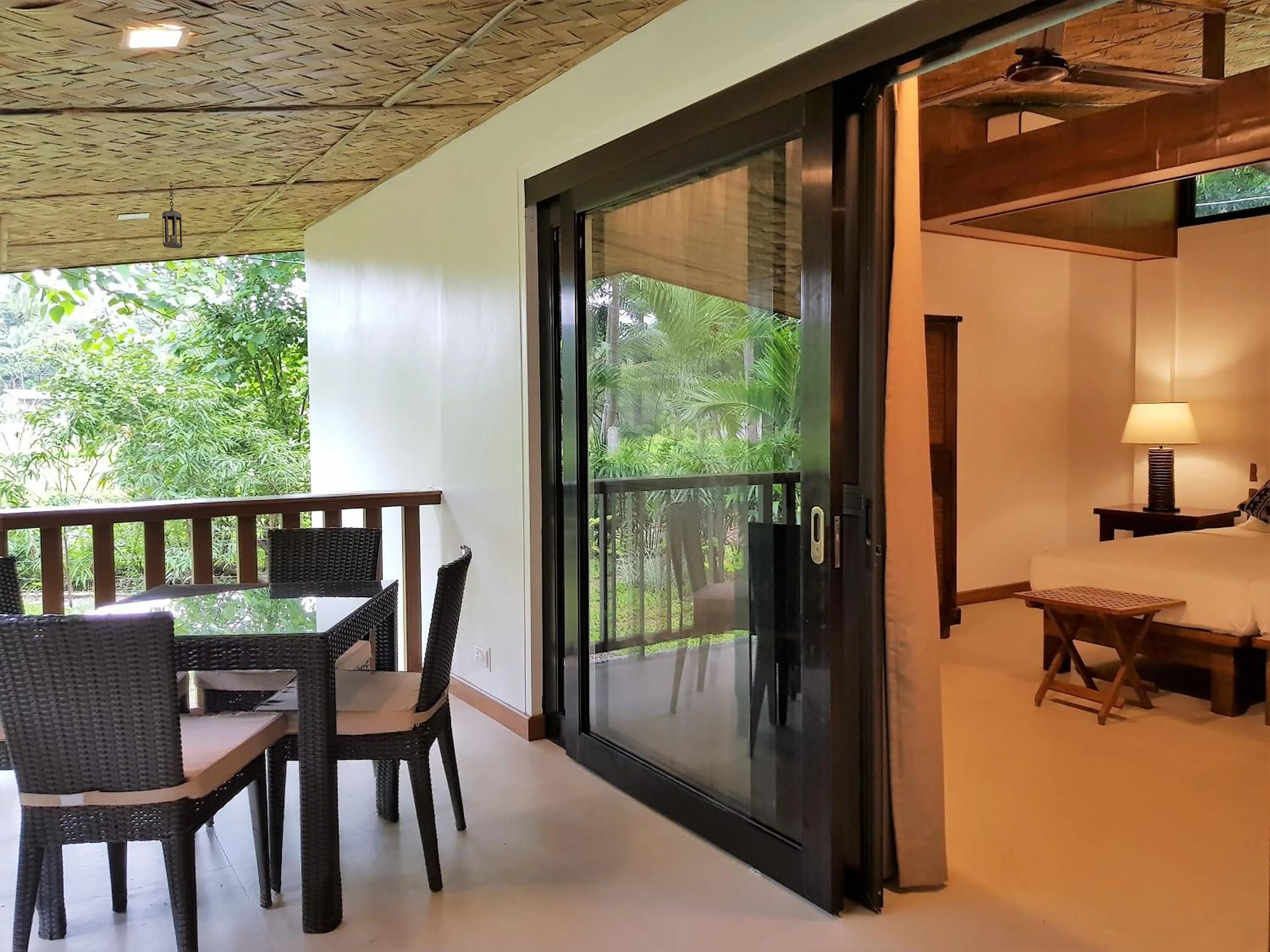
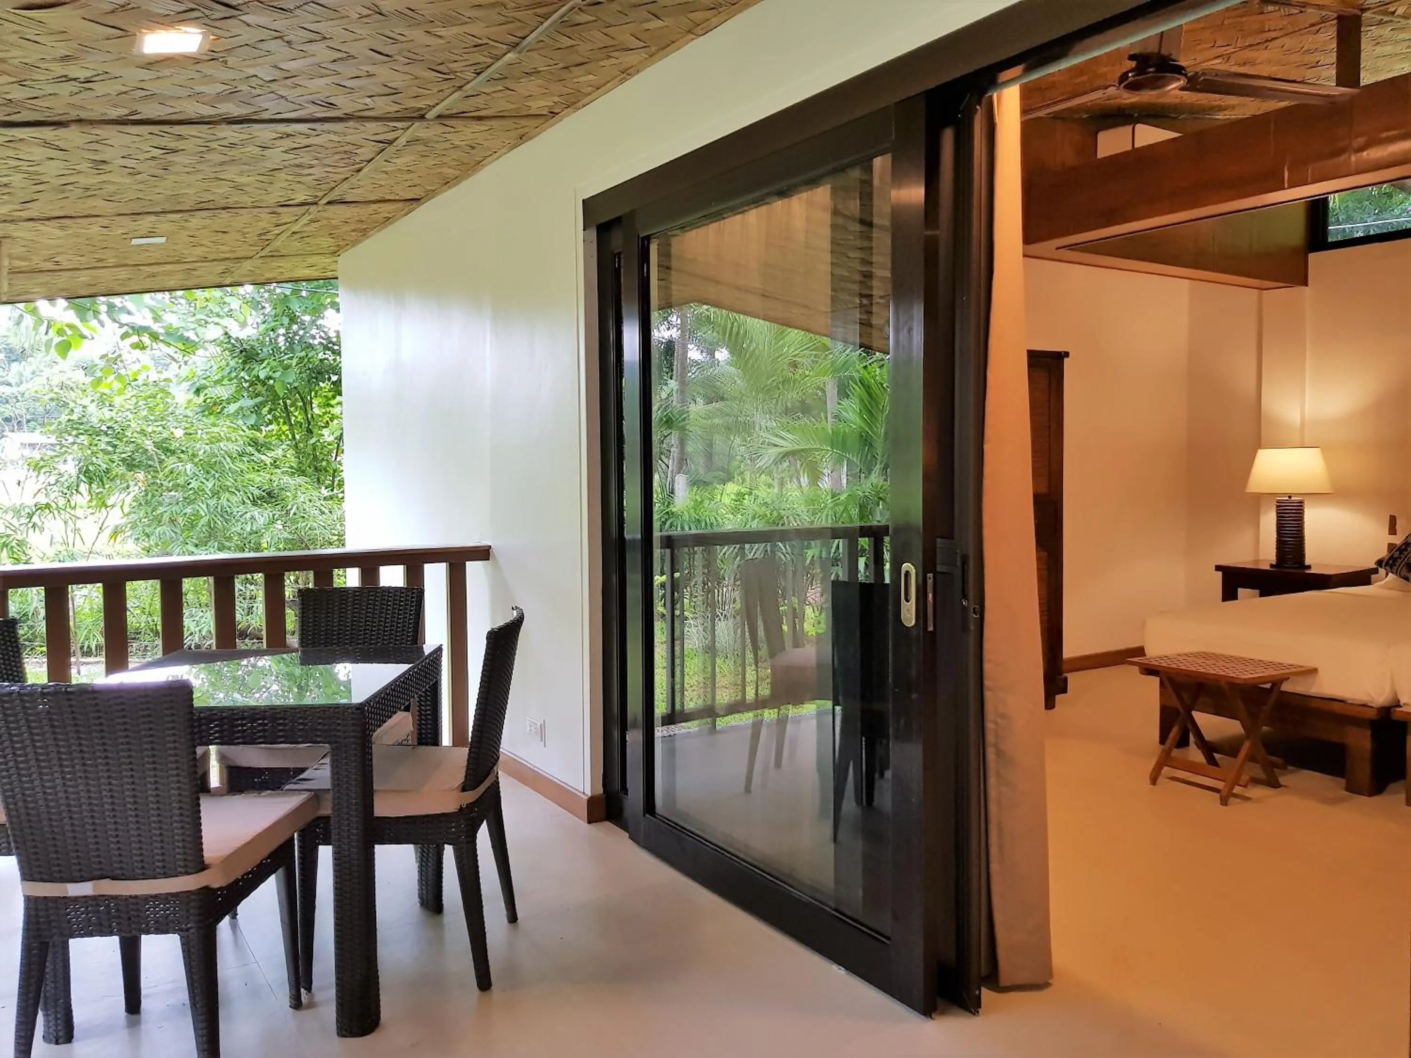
- hanging lantern [162,182,183,248]
